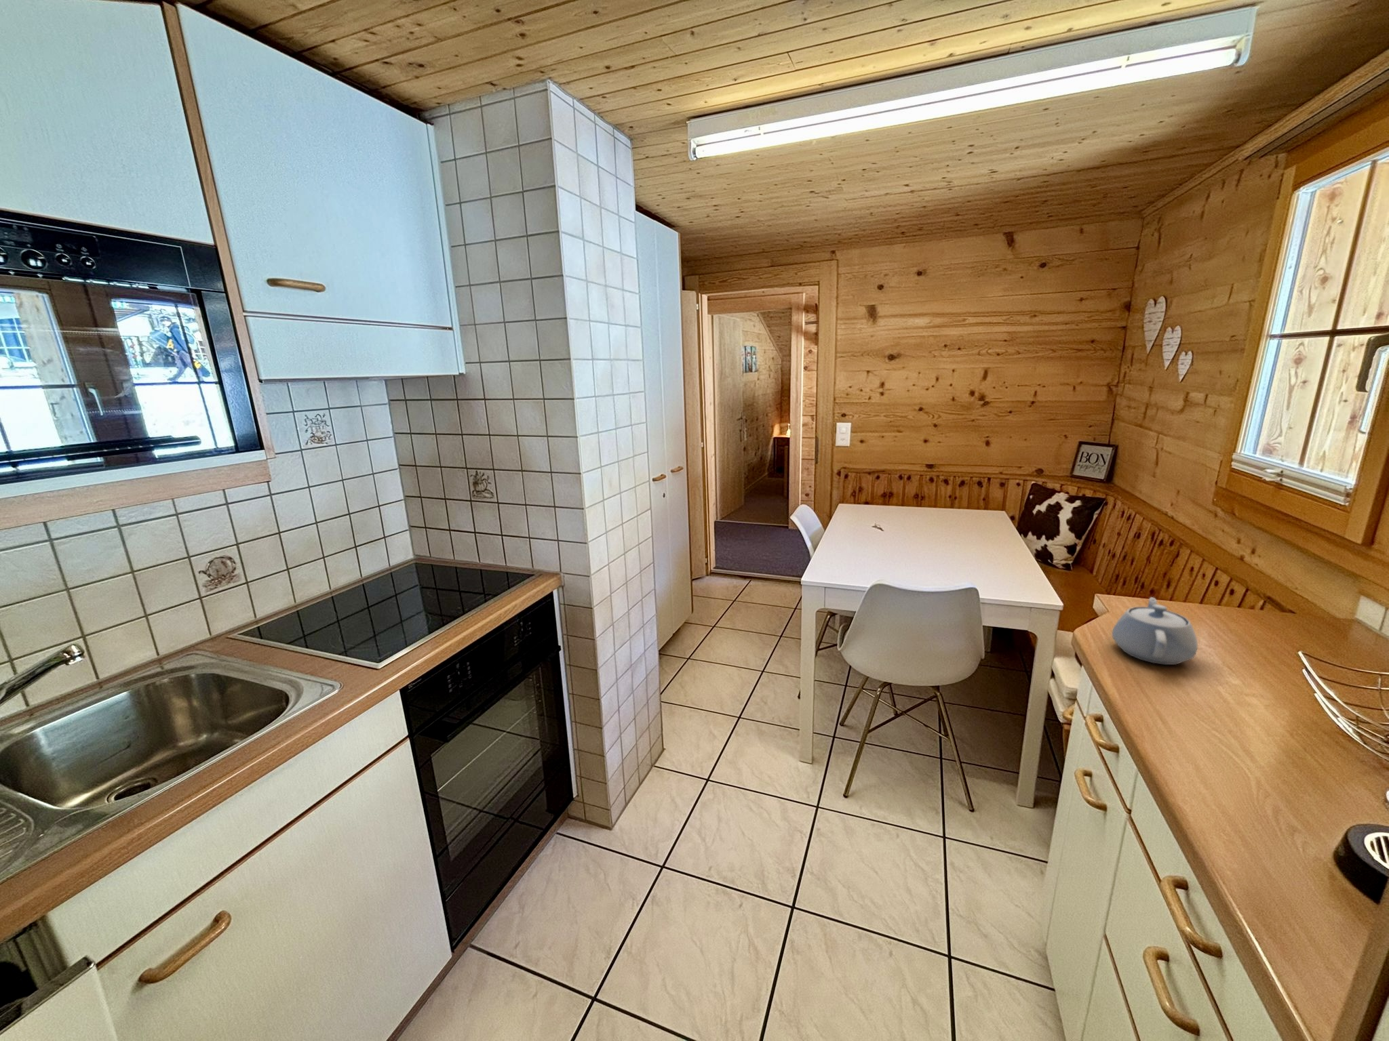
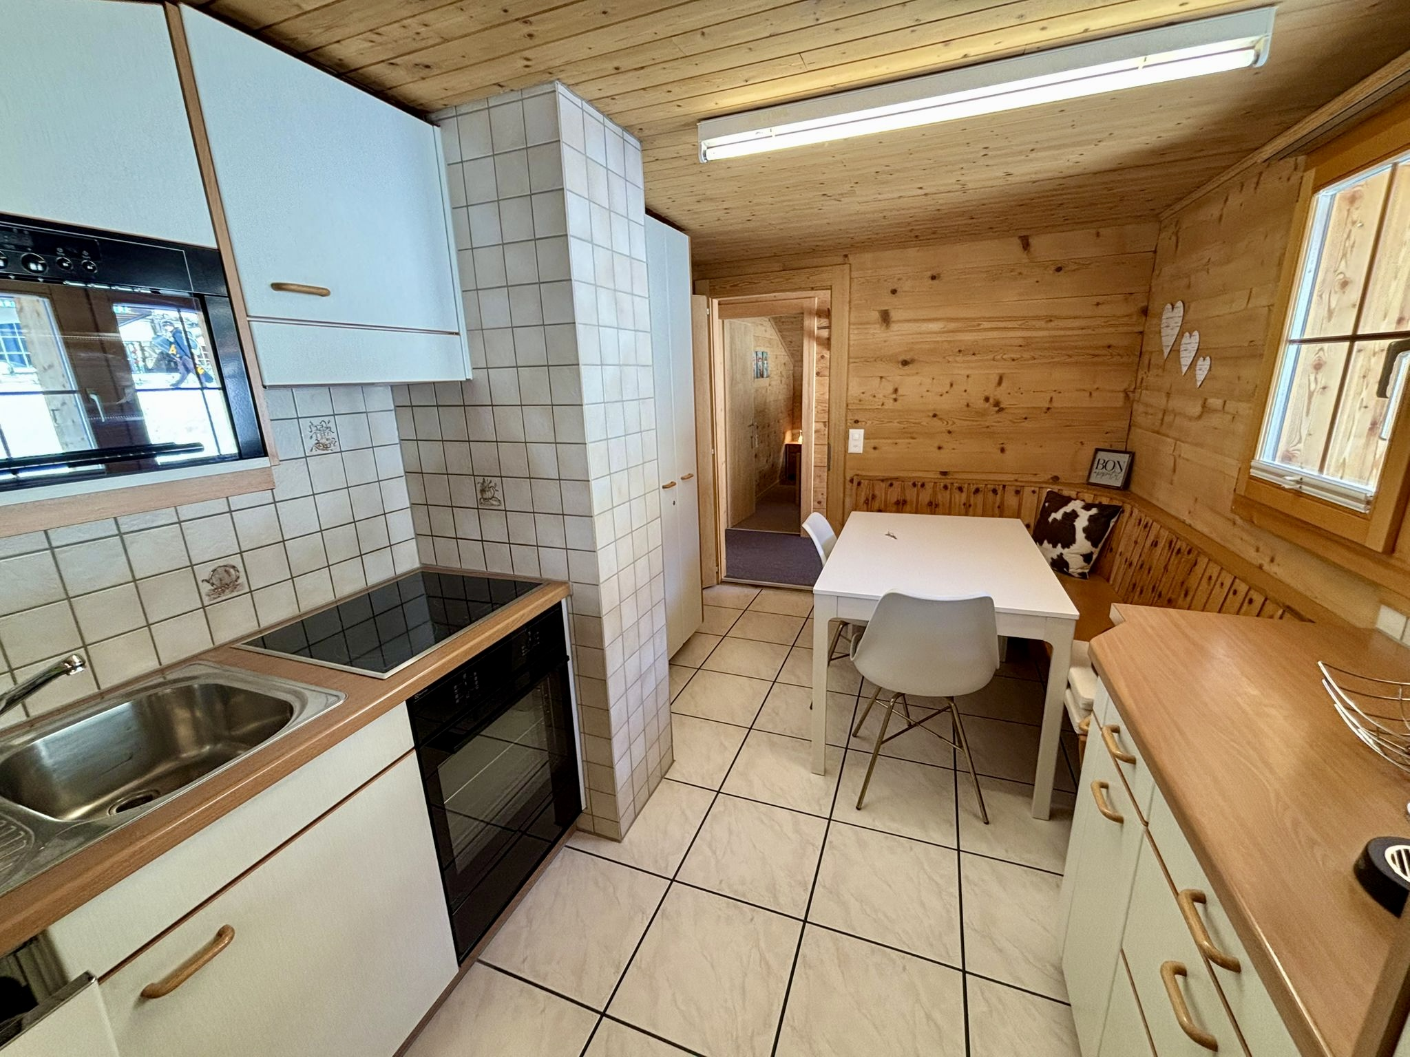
- teapot [1111,596,1199,666]
